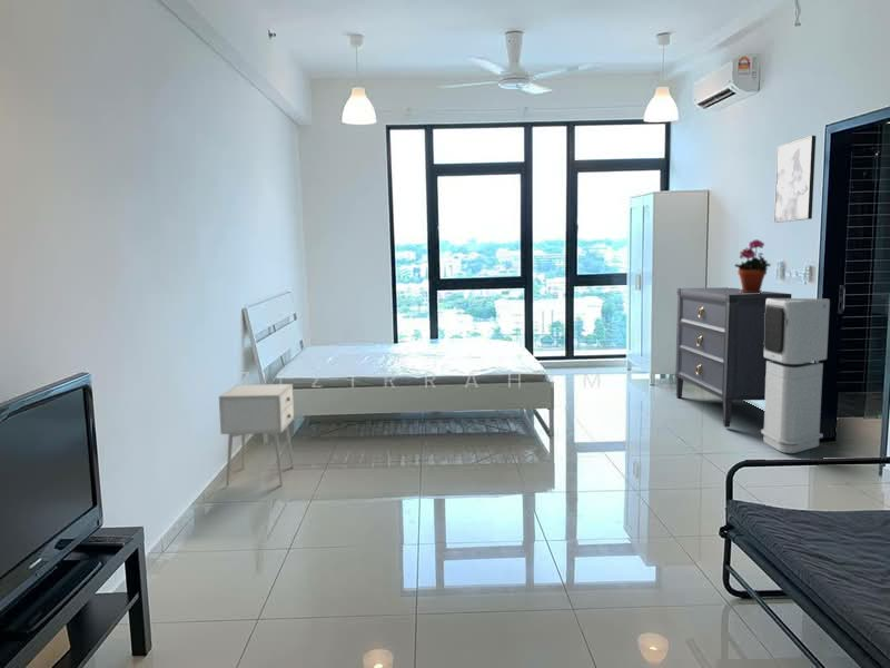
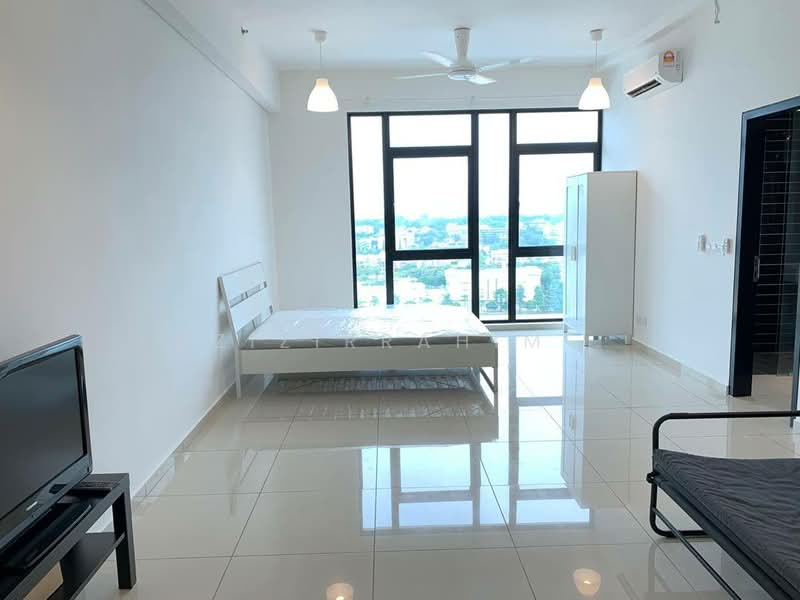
- dresser [674,286,792,429]
- potted plant [734,238,772,294]
- wall art [773,135,817,224]
- air purifier [760,297,831,454]
- nightstand [218,383,295,488]
